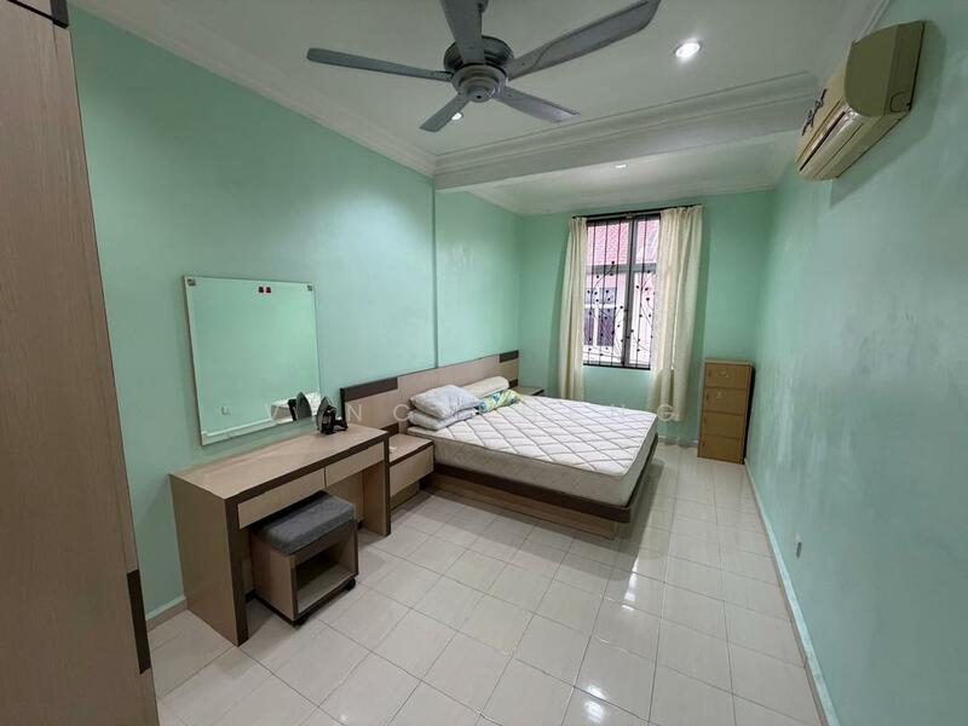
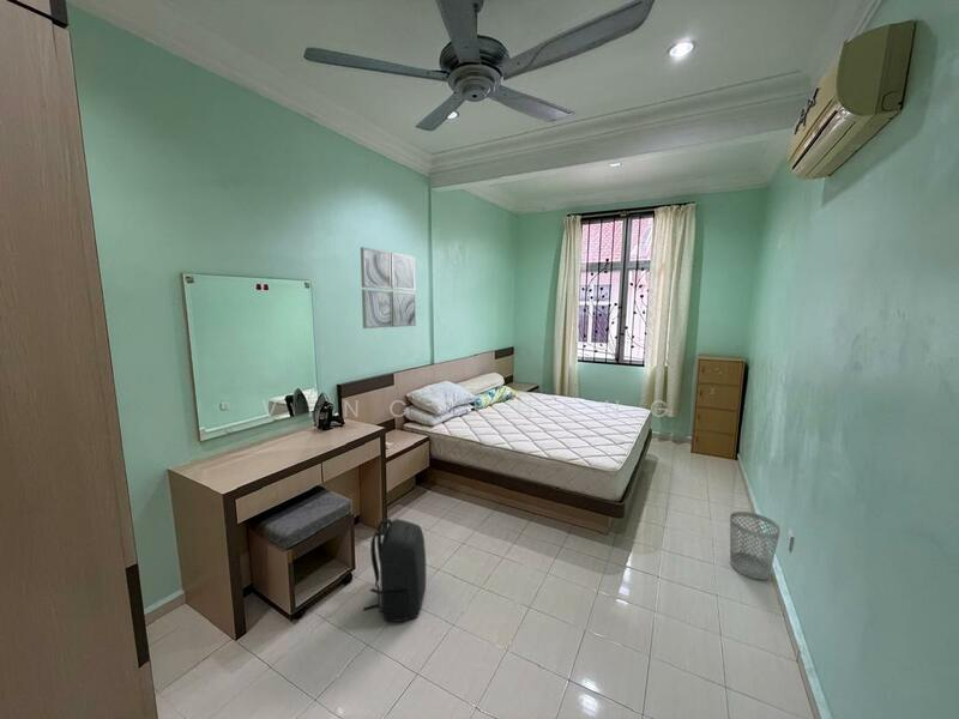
+ backpack [362,516,427,623]
+ wastebasket [729,510,782,581]
+ wall art [360,246,417,330]
